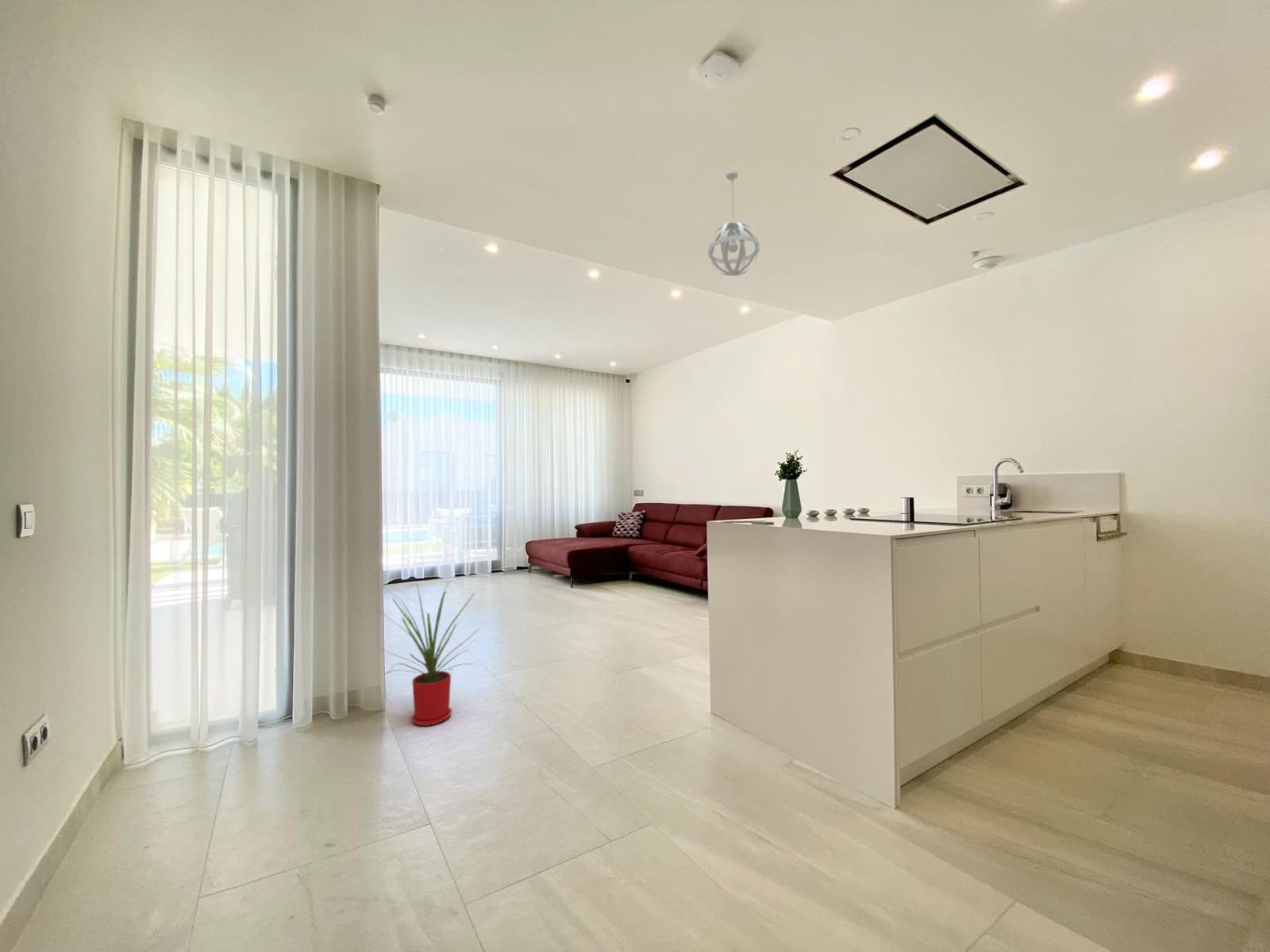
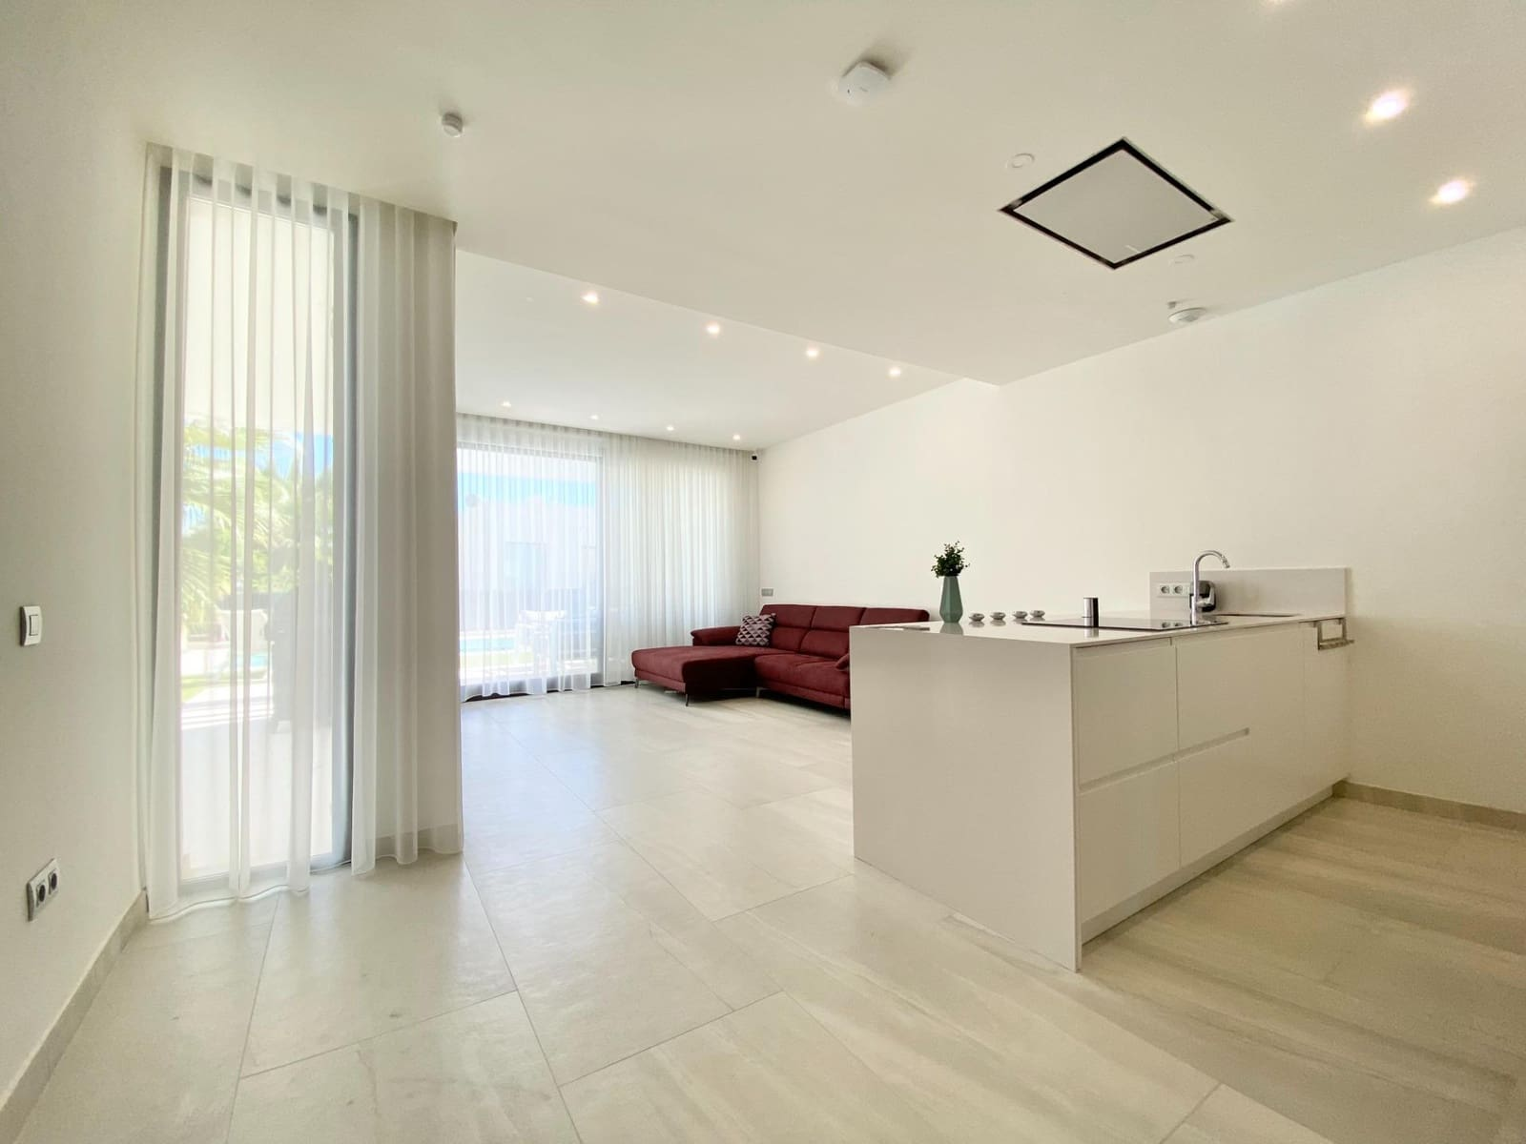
- house plant [377,580,483,727]
- pendant light [707,170,760,277]
